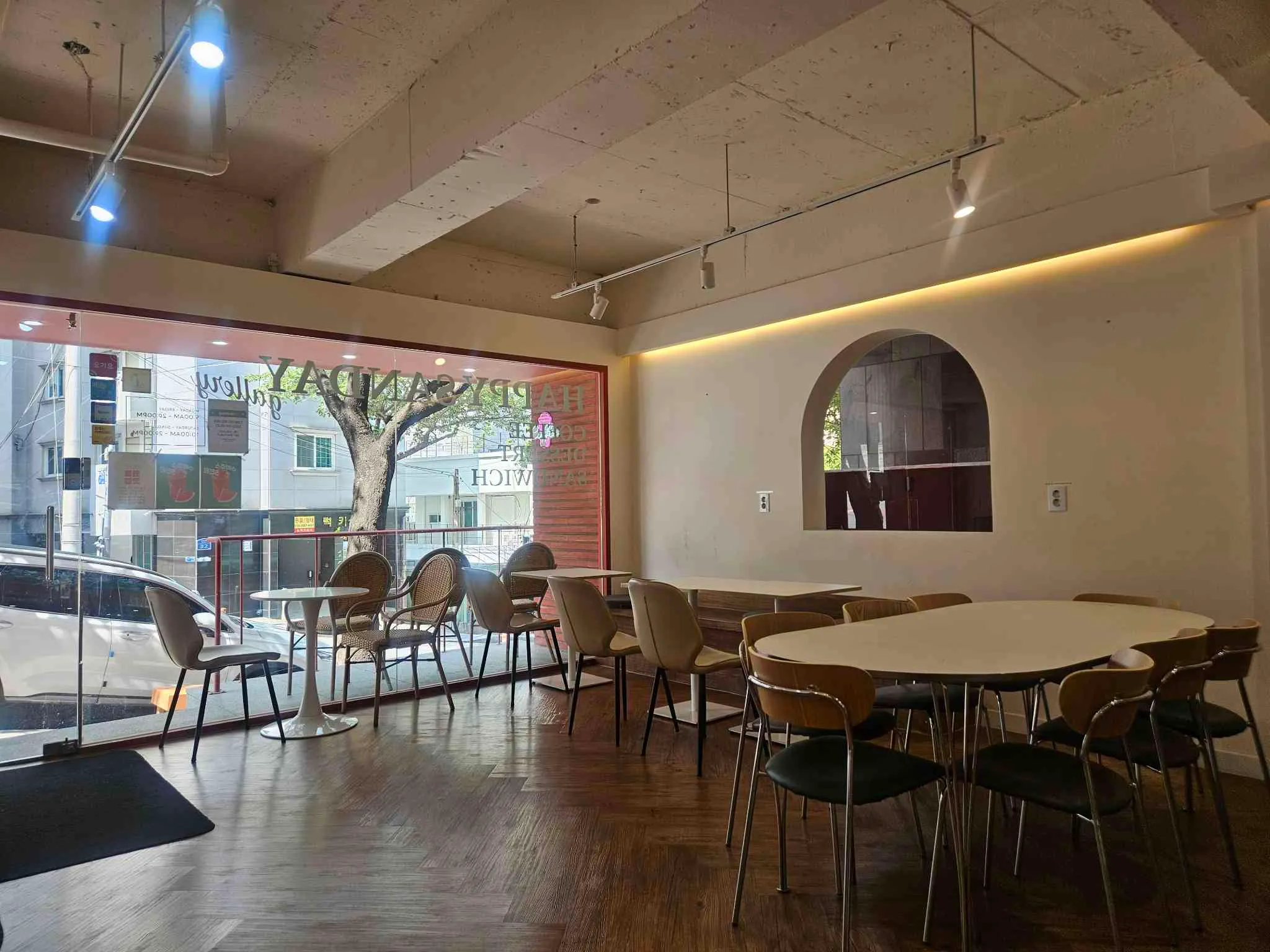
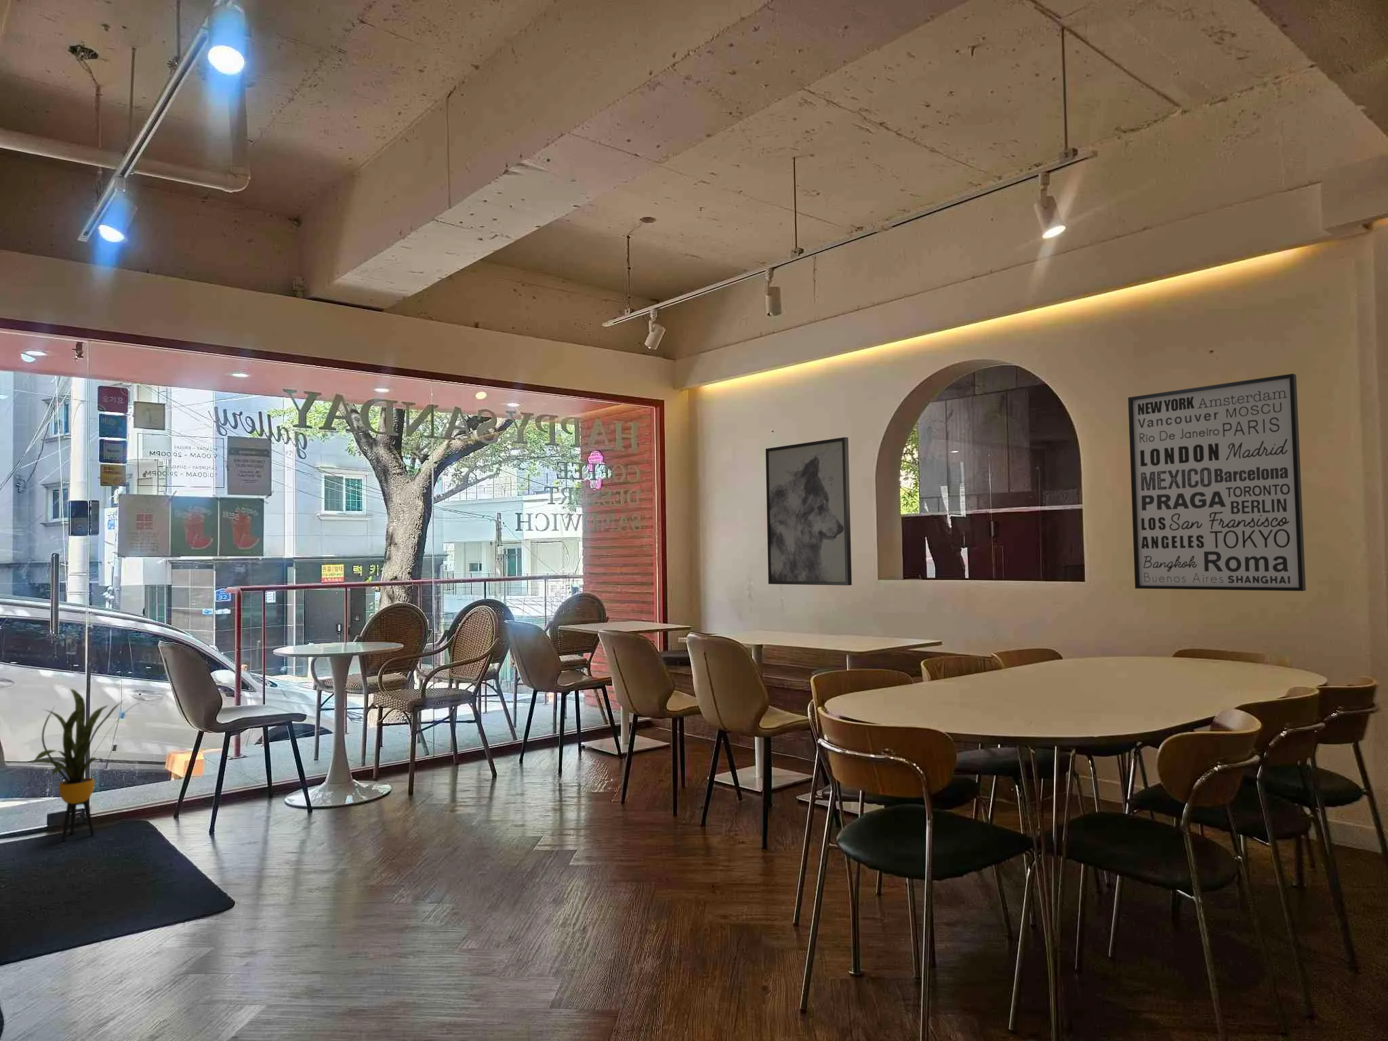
+ wall art [1127,373,1307,592]
+ house plant [30,688,145,842]
+ wall art [765,436,852,586]
